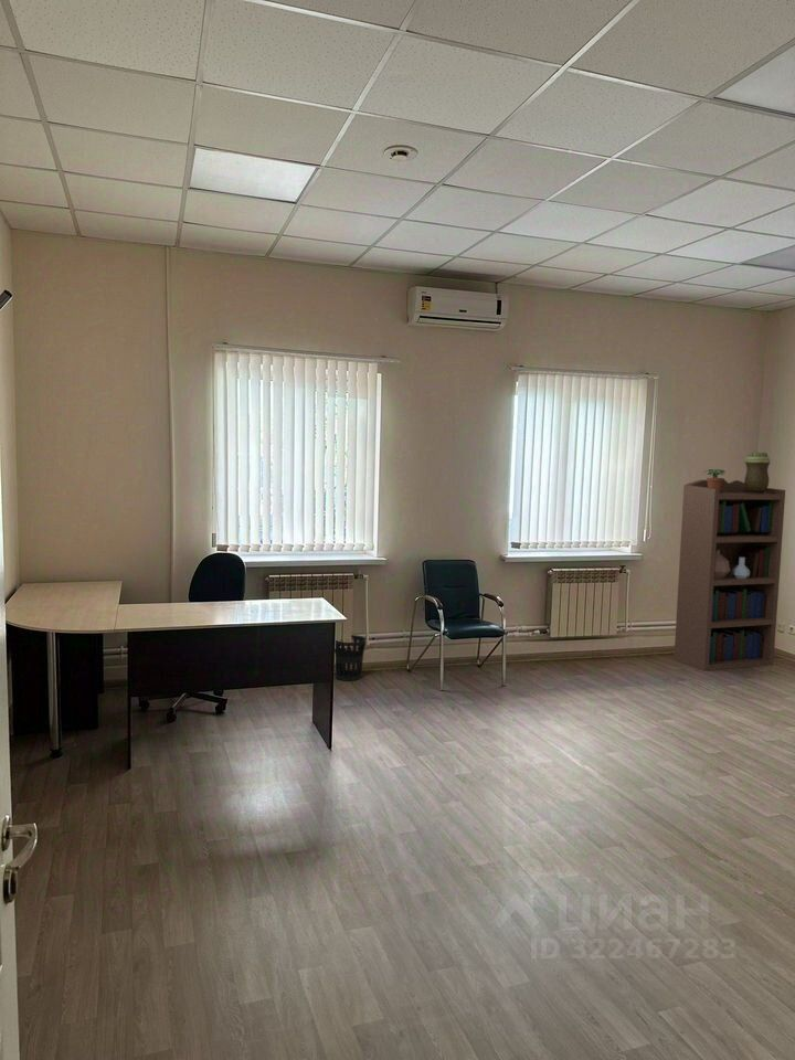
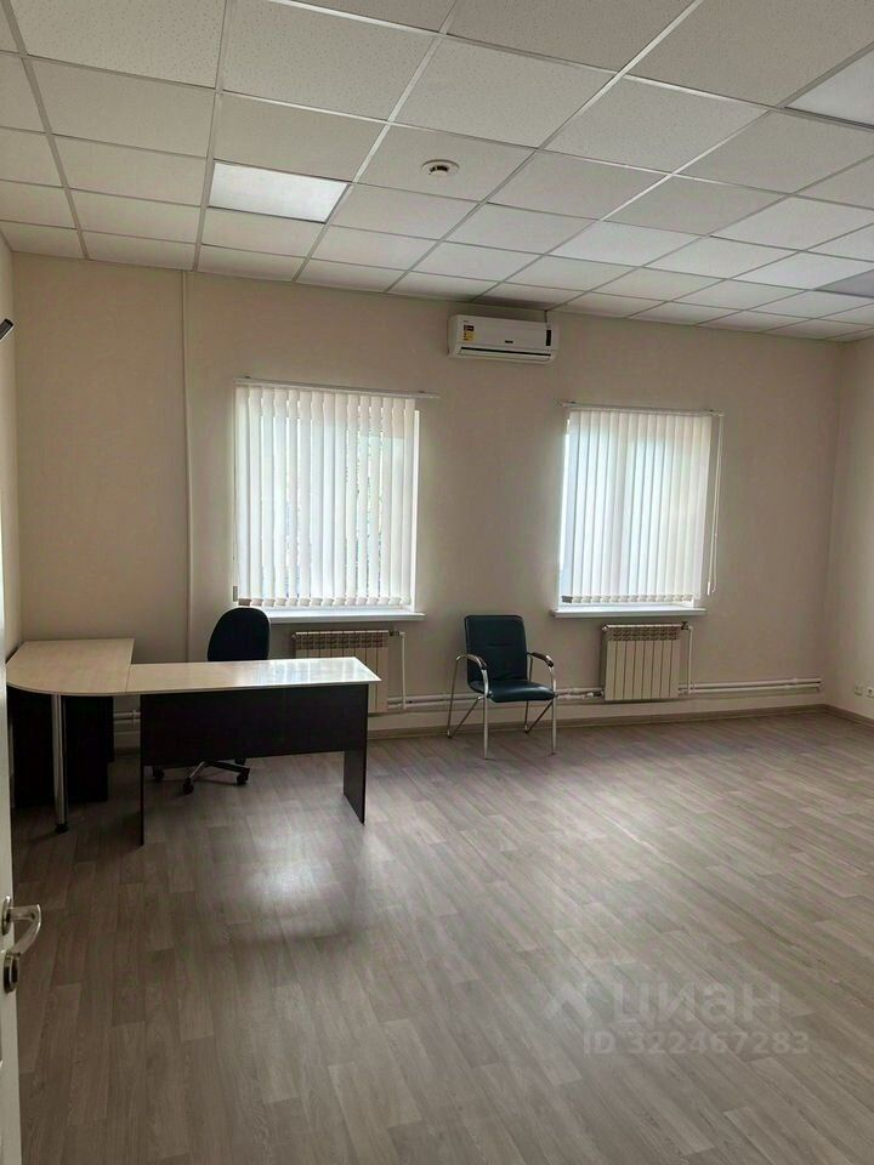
- wastebasket [335,634,367,682]
- potted plant [702,468,727,494]
- decorative urn [743,452,772,494]
- bookcase [672,478,786,672]
